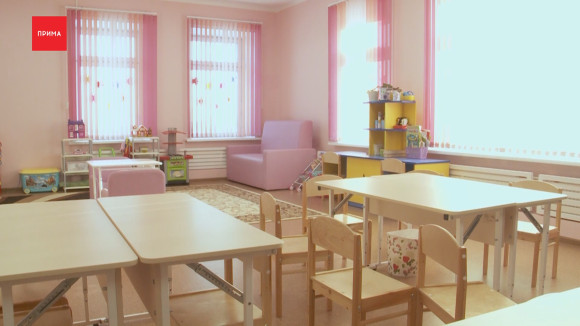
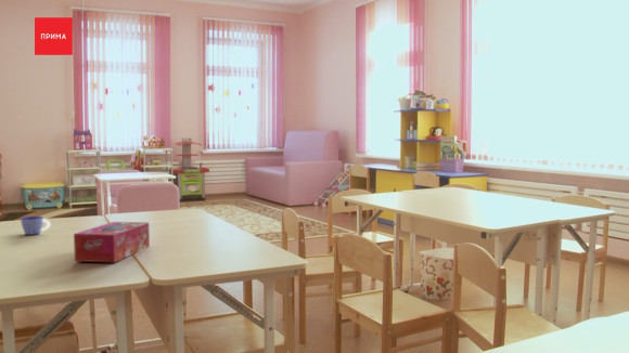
+ cup [20,215,51,236]
+ tissue box [73,221,151,263]
